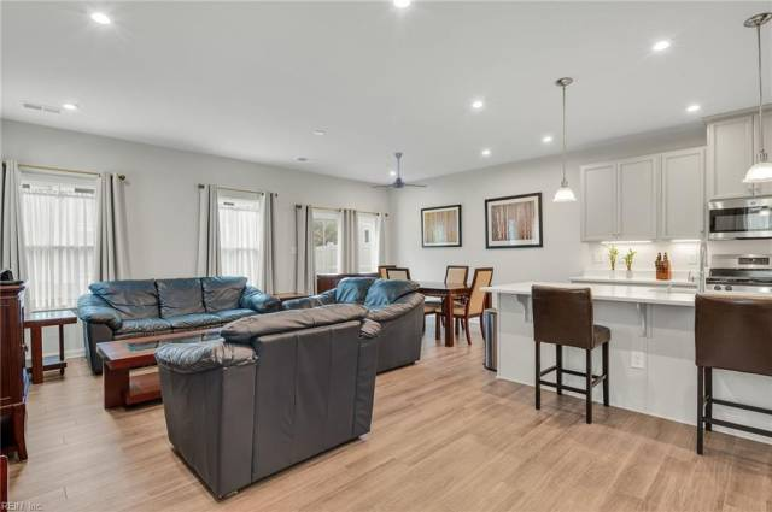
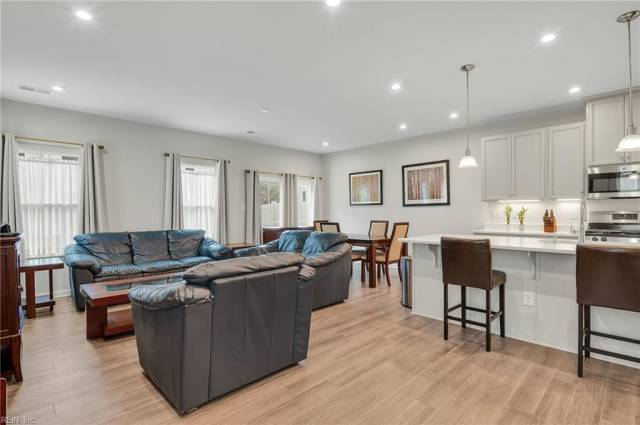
- ceiling fan [370,152,428,189]
